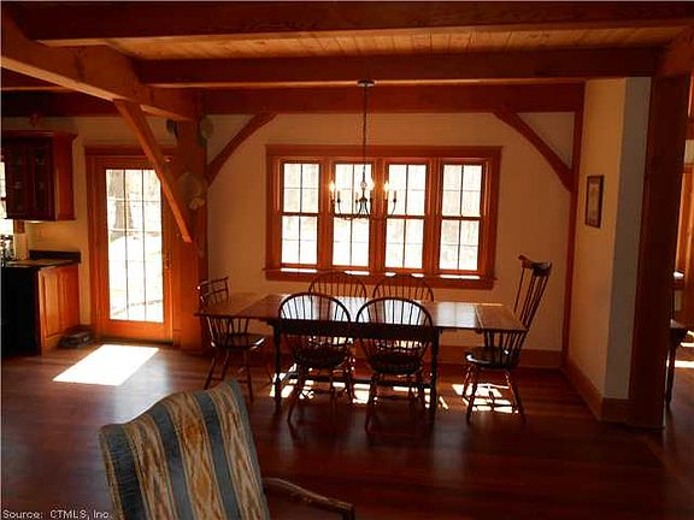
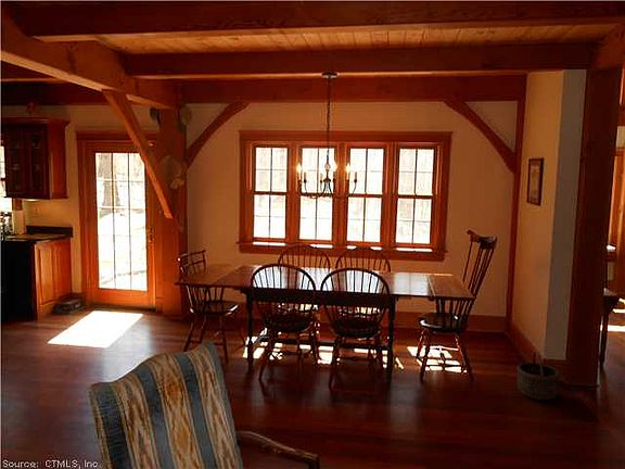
+ wicker basket [516,350,561,401]
